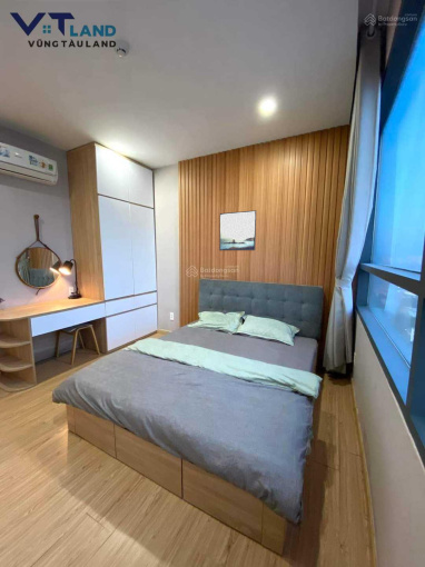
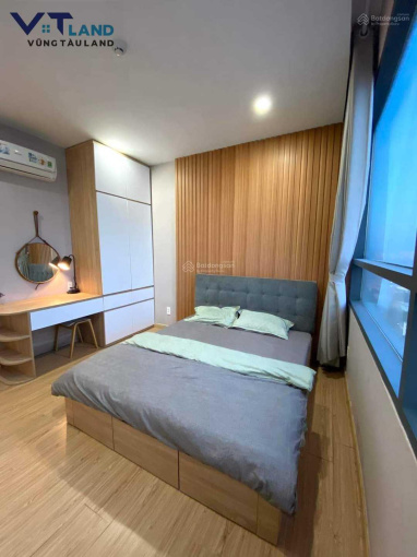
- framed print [218,209,257,251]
